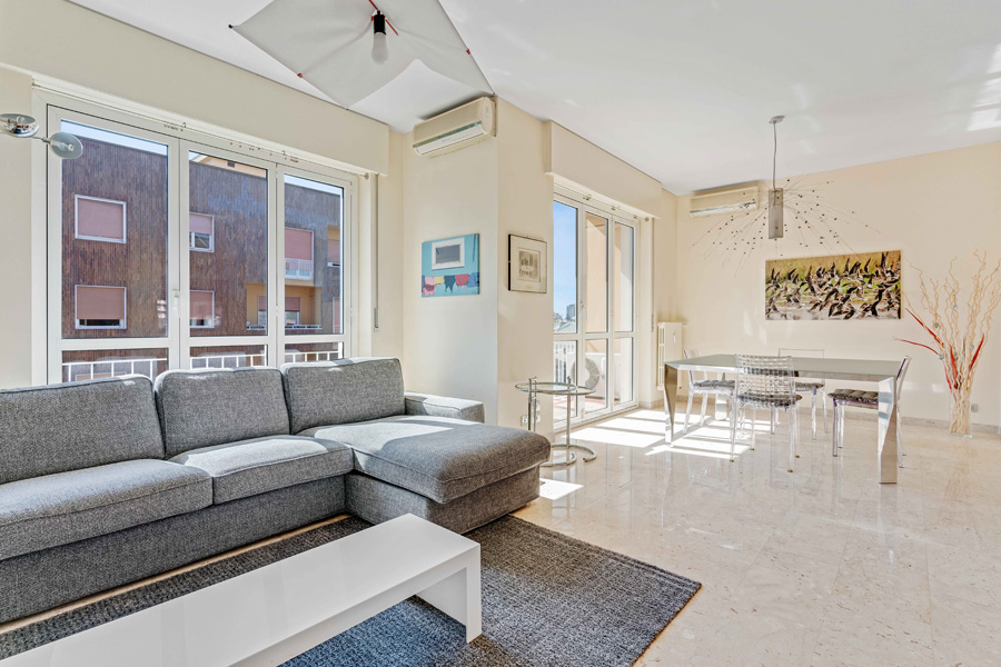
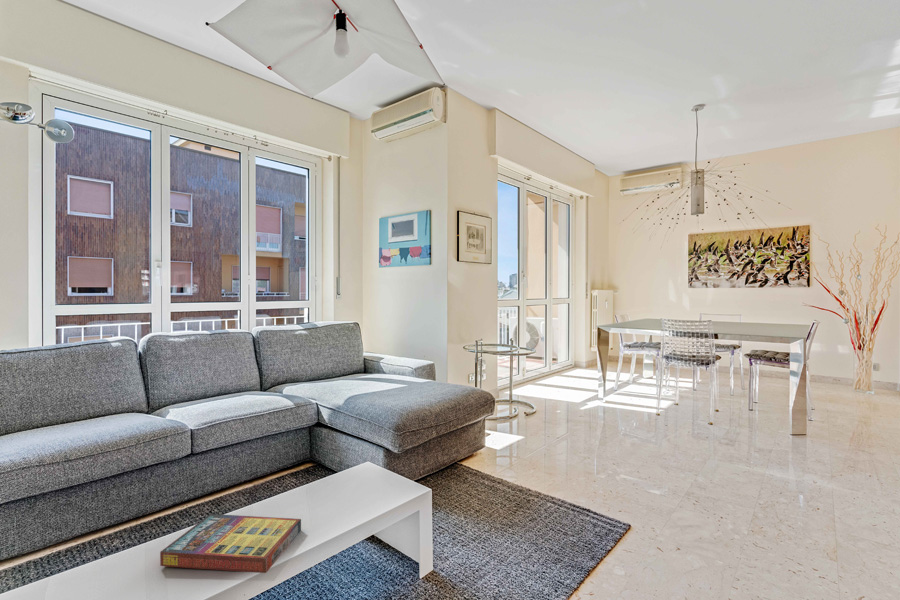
+ game compilation box [159,513,302,574]
